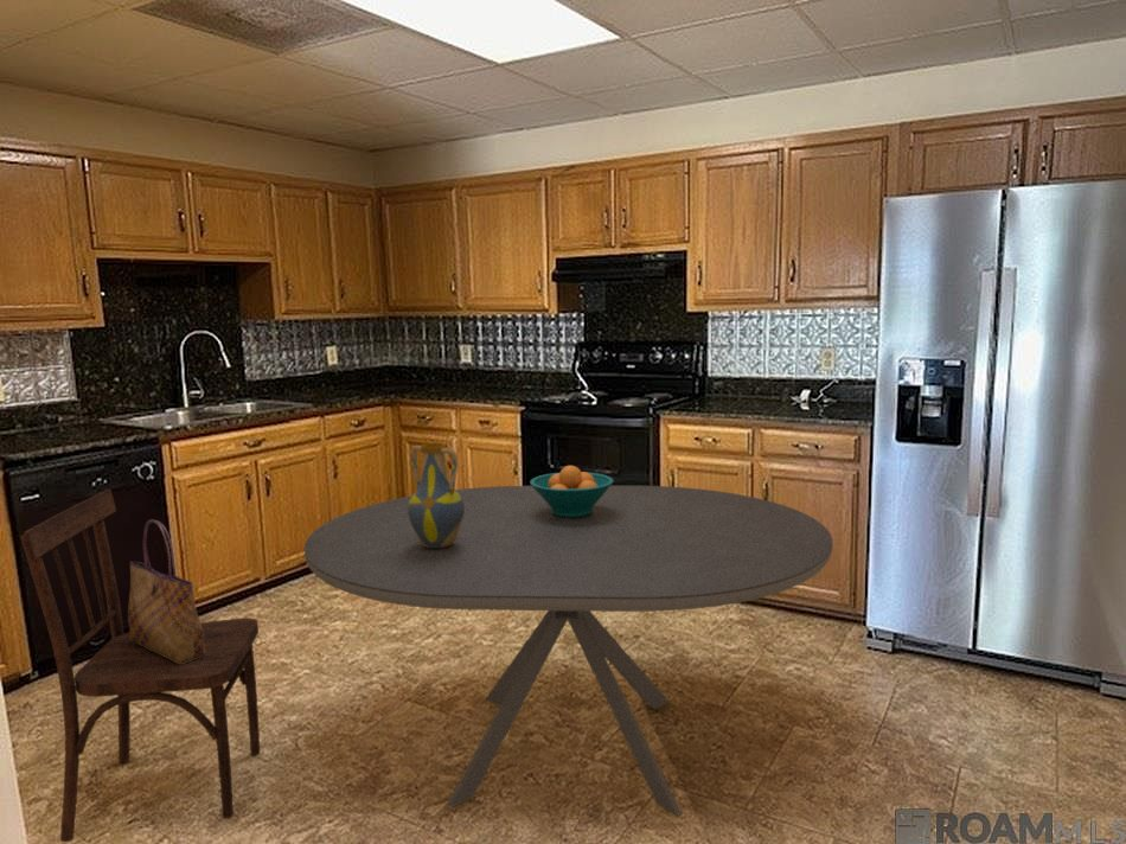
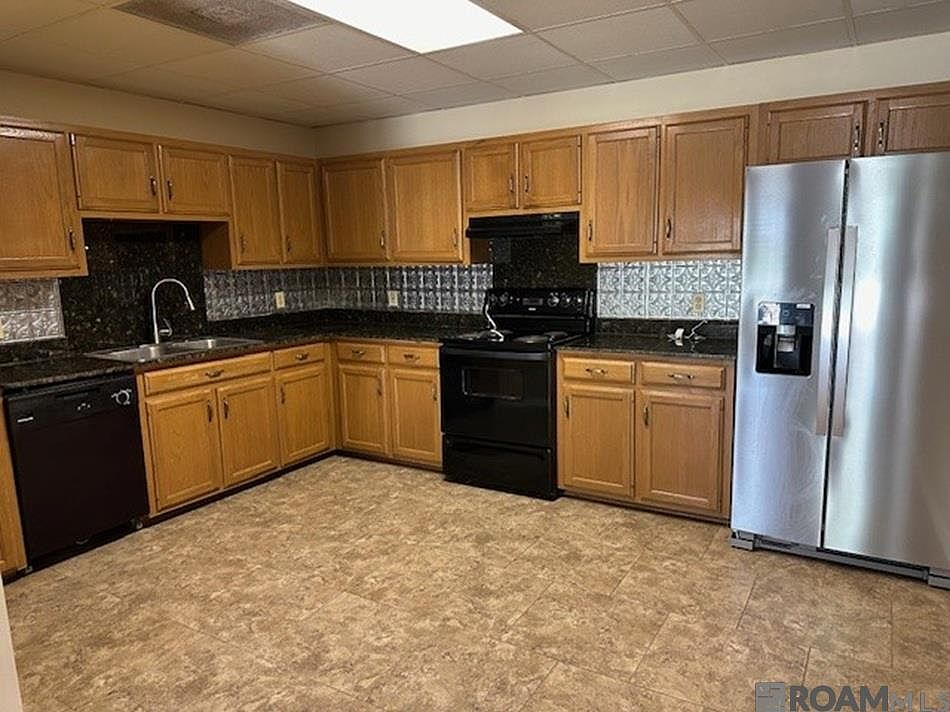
- vase [408,442,465,548]
- tote bag [127,519,205,664]
- fruit bowl [529,465,615,517]
- dining table [303,485,834,817]
- dining chair [19,488,261,843]
